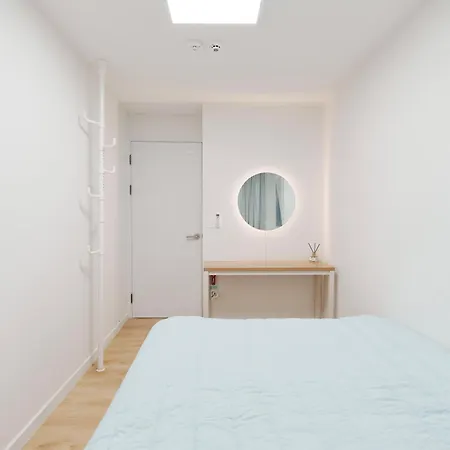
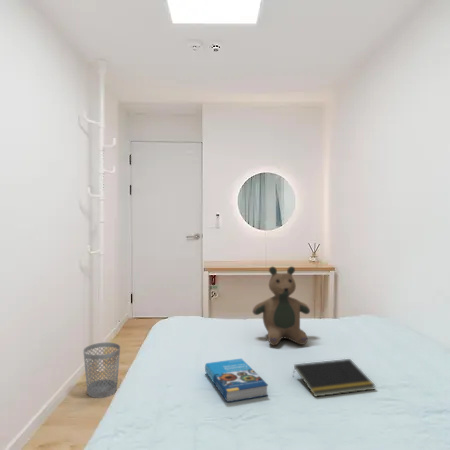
+ notepad [292,358,377,398]
+ teddy bear [252,265,311,346]
+ book [204,358,269,403]
+ wastebasket [82,341,121,399]
